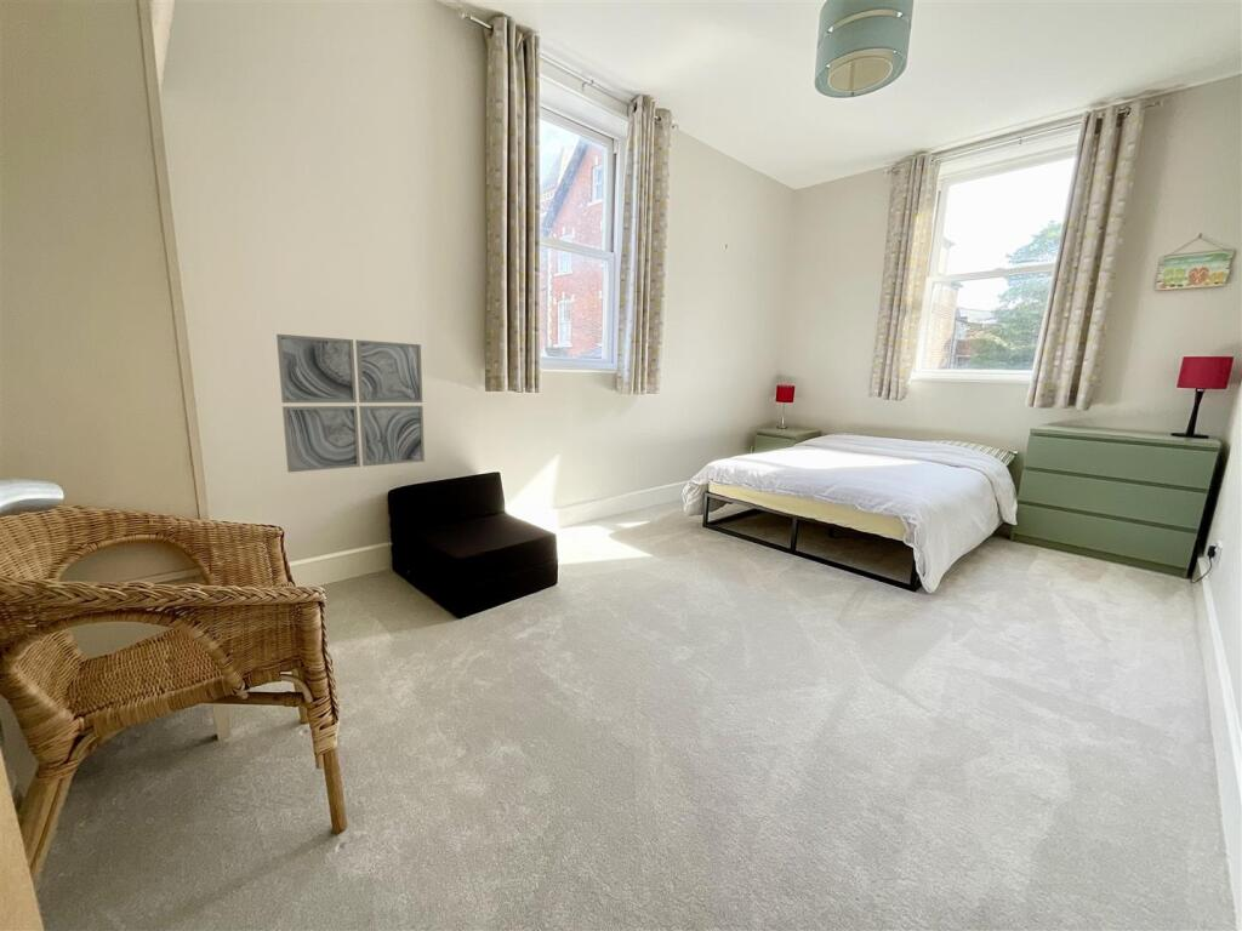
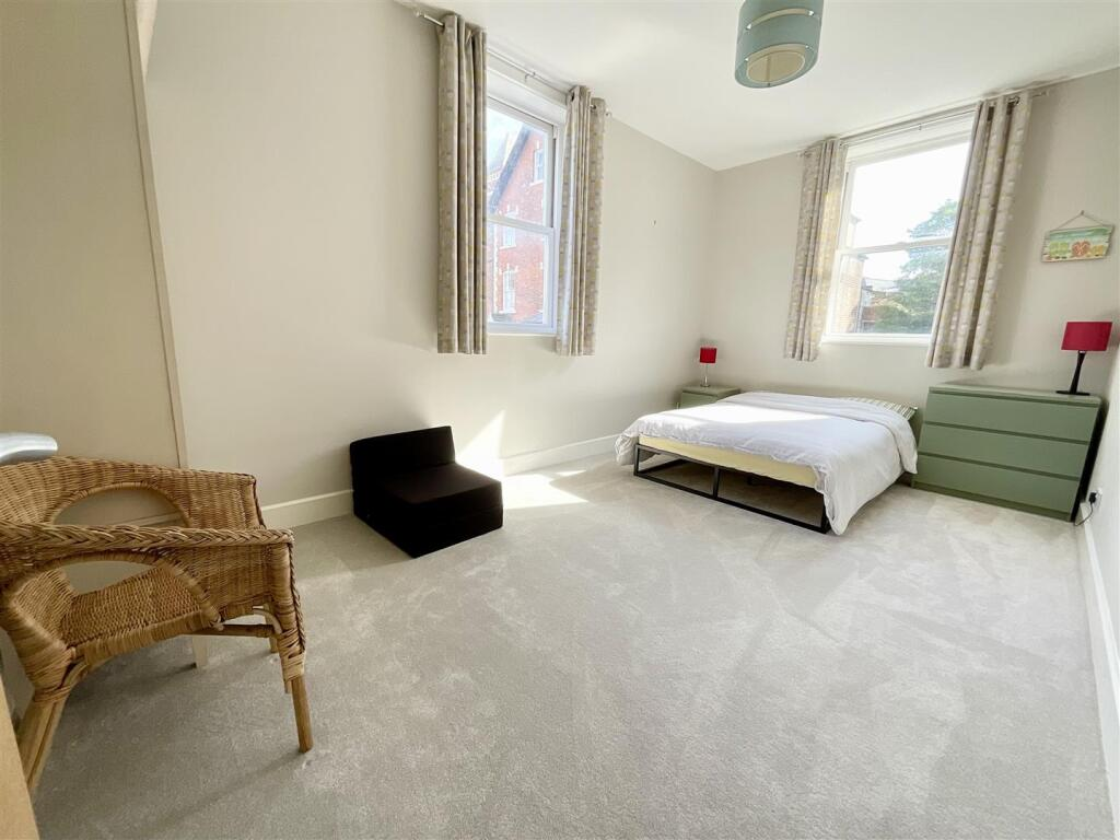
- wall art [275,333,426,474]
